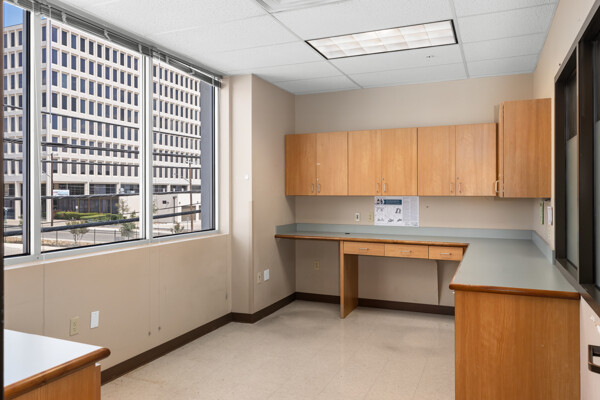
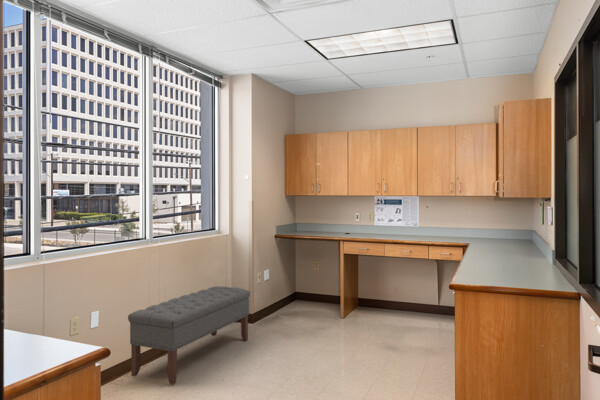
+ bench [127,285,251,385]
